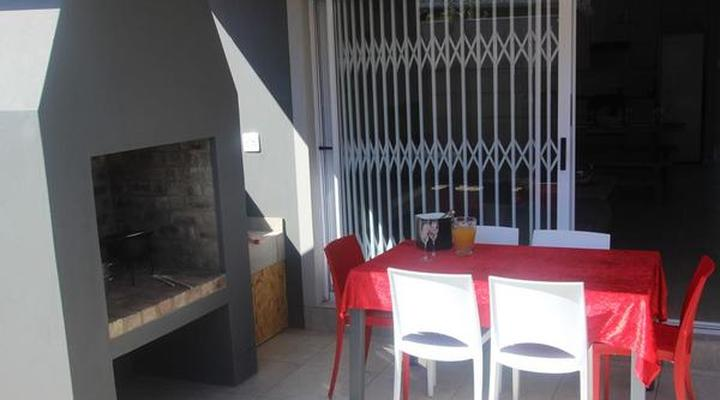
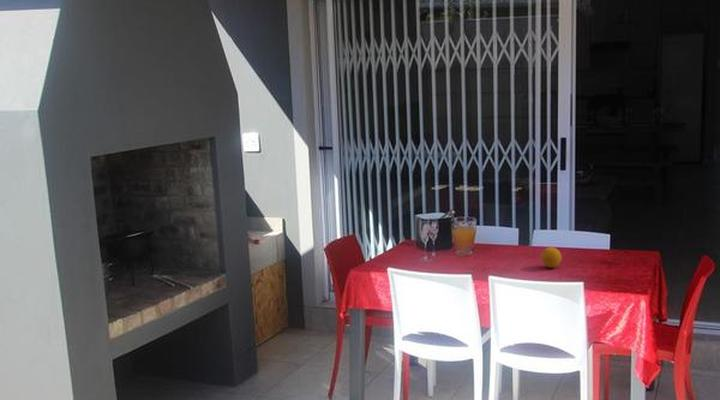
+ fruit [540,246,563,269]
